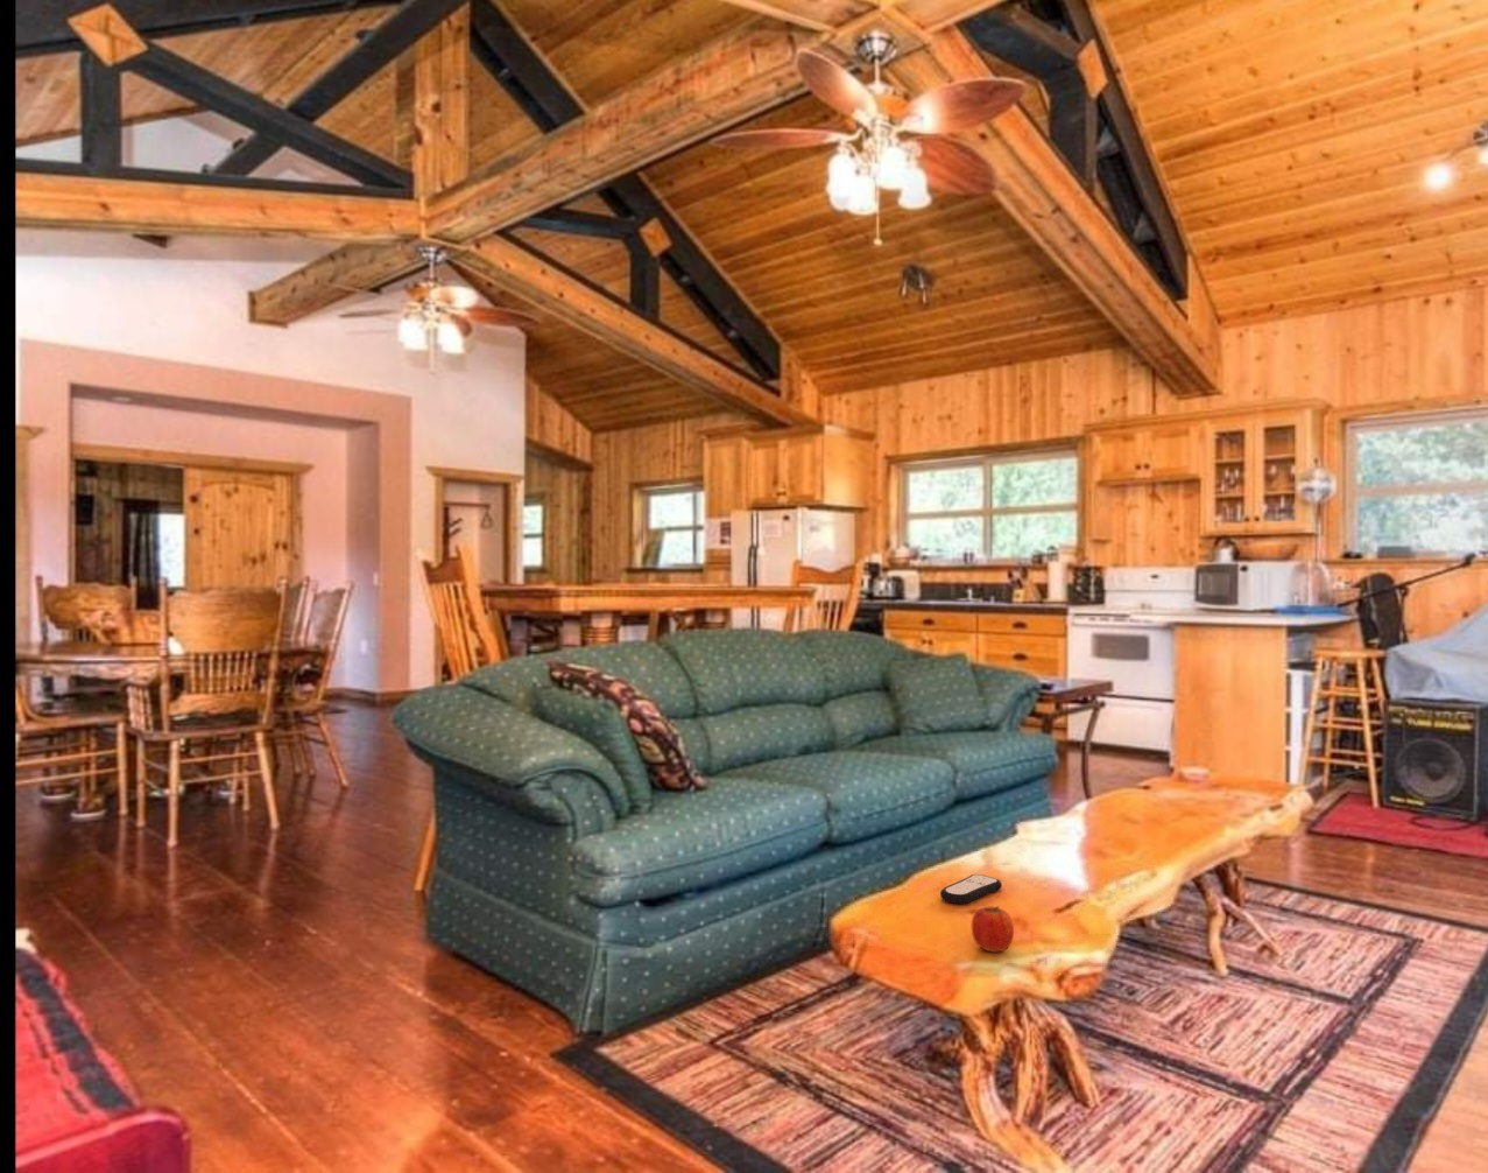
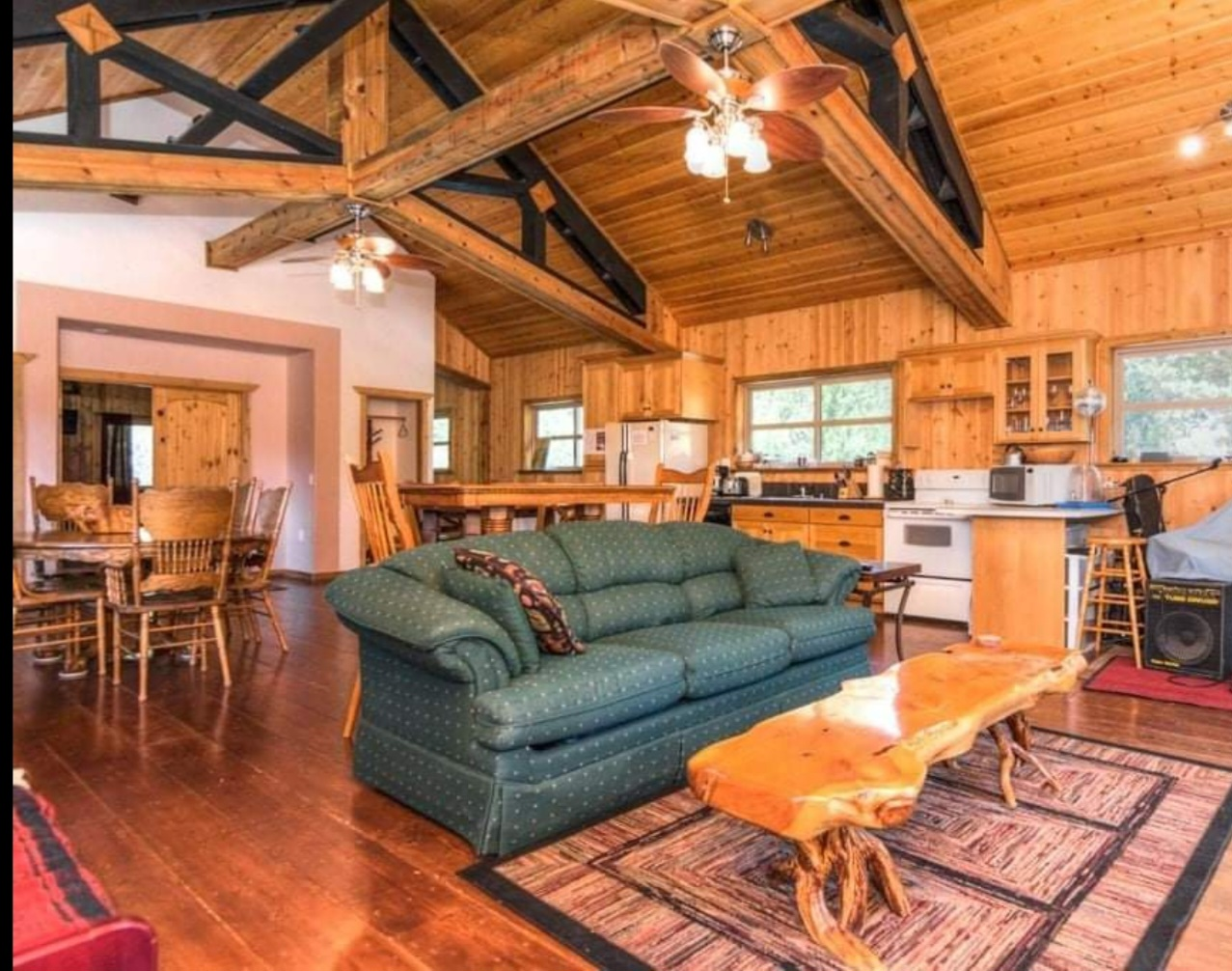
- fruit [971,905,1015,953]
- remote control [940,873,1004,905]
